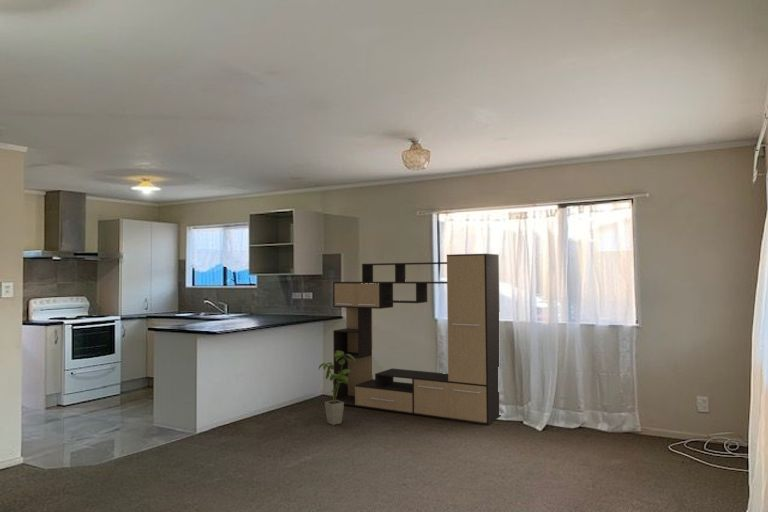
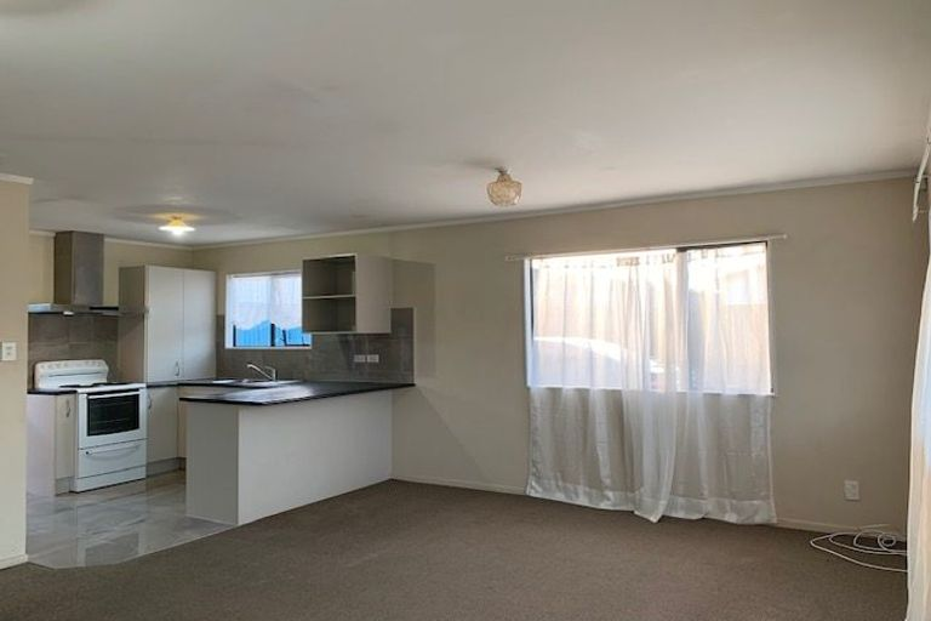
- house plant [318,351,355,426]
- media console [328,253,502,426]
